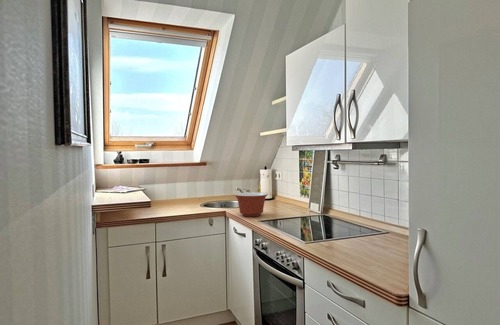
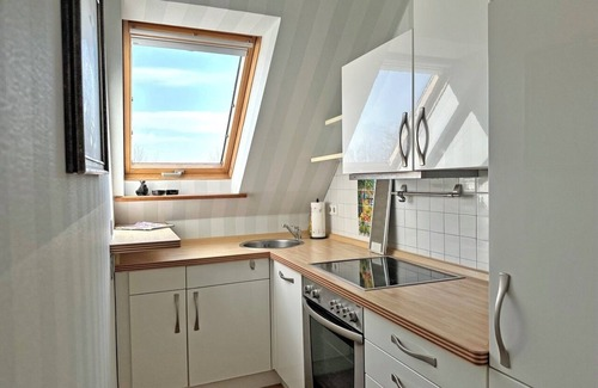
- mixing bowl [234,191,269,218]
